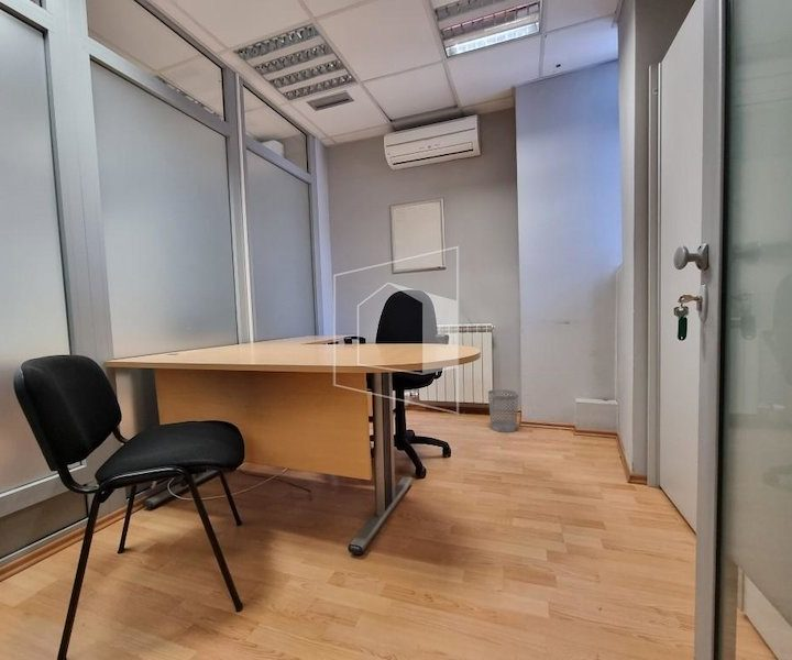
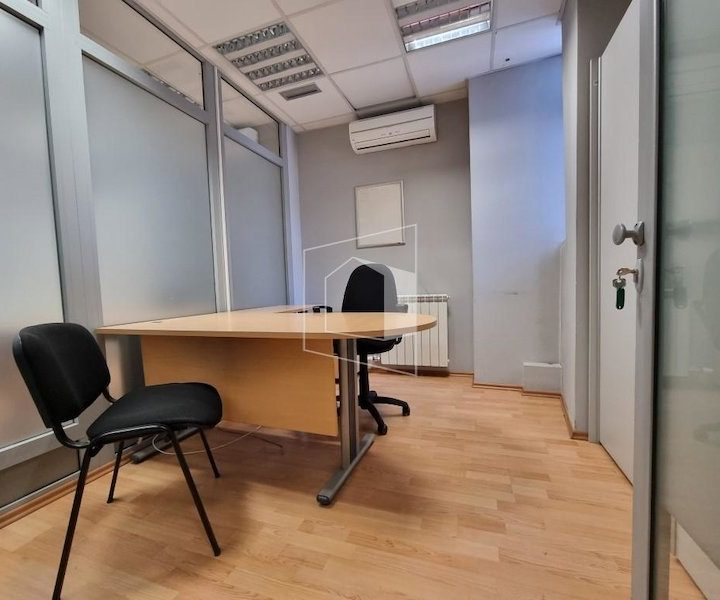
- wastebasket [487,388,519,433]
